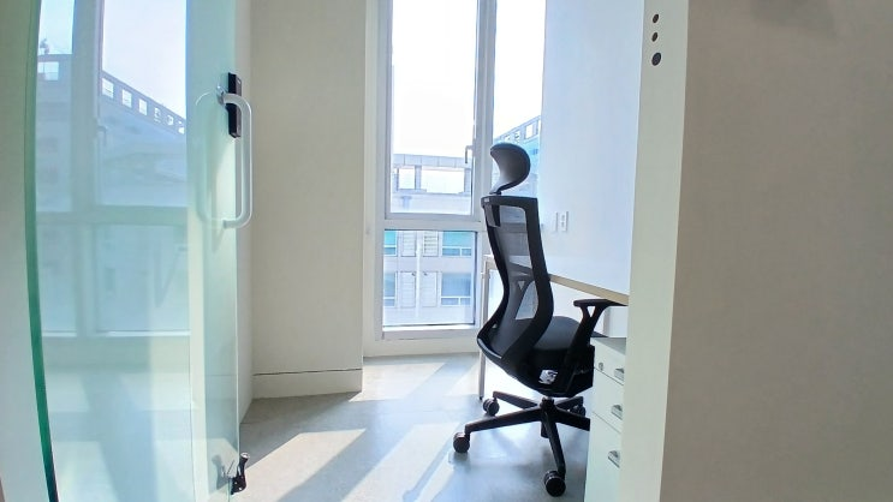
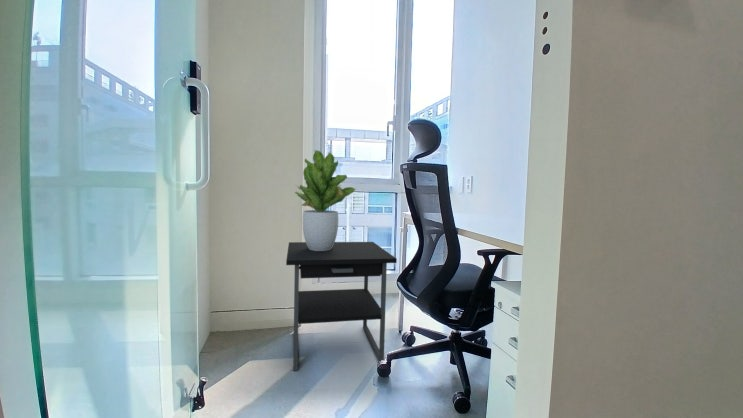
+ potted plant [294,149,357,251]
+ nightstand [285,241,398,372]
